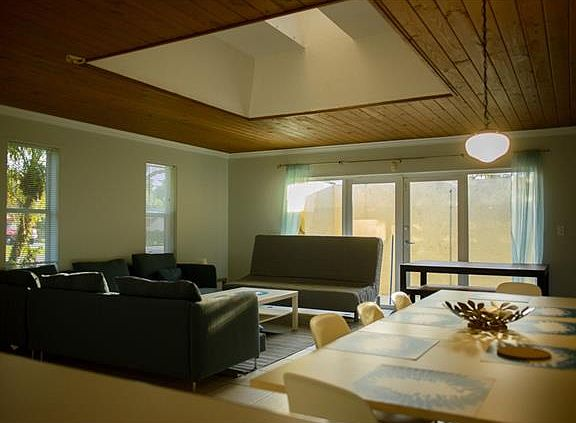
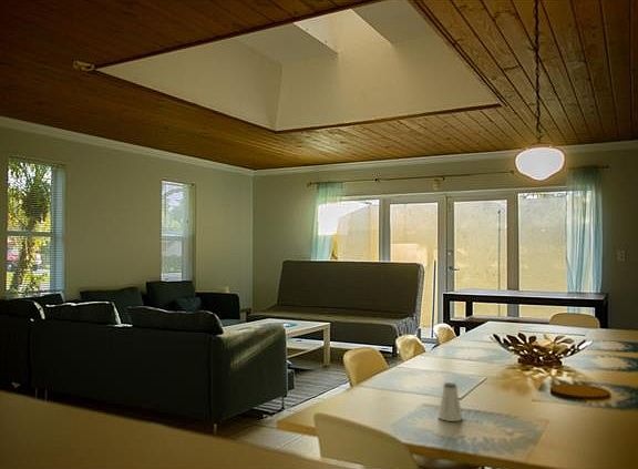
+ saltshaker [436,381,464,422]
